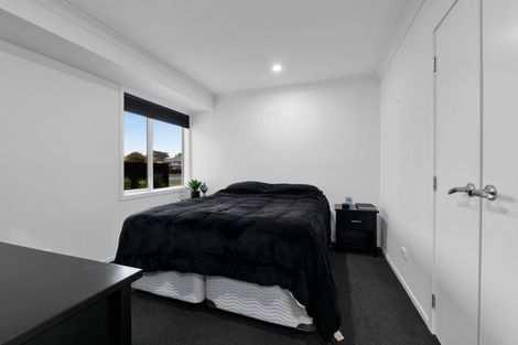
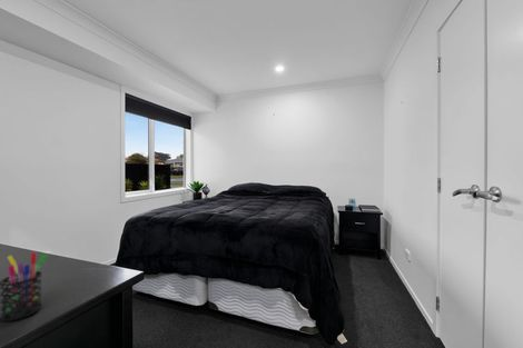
+ pen holder [0,251,49,322]
